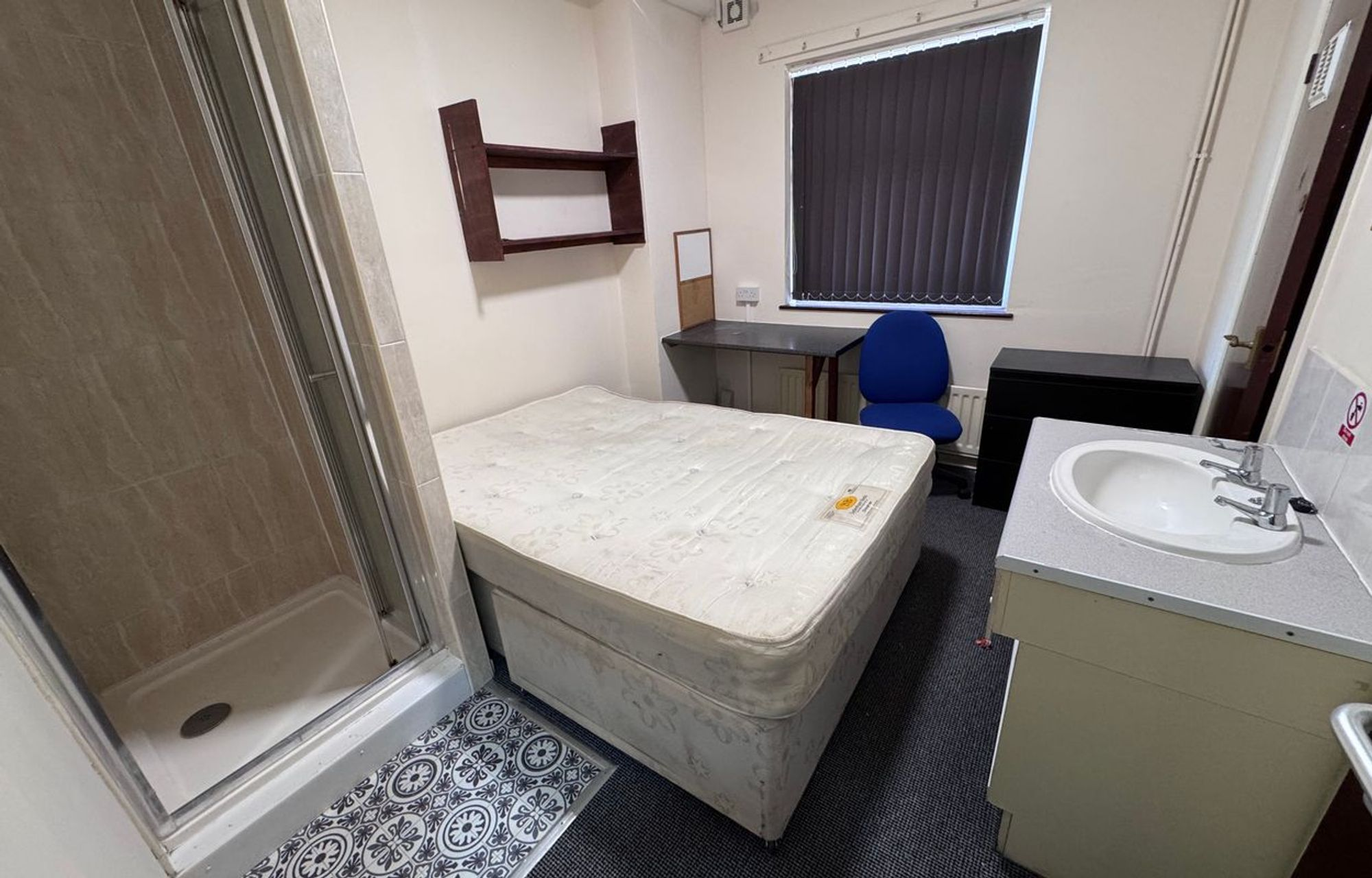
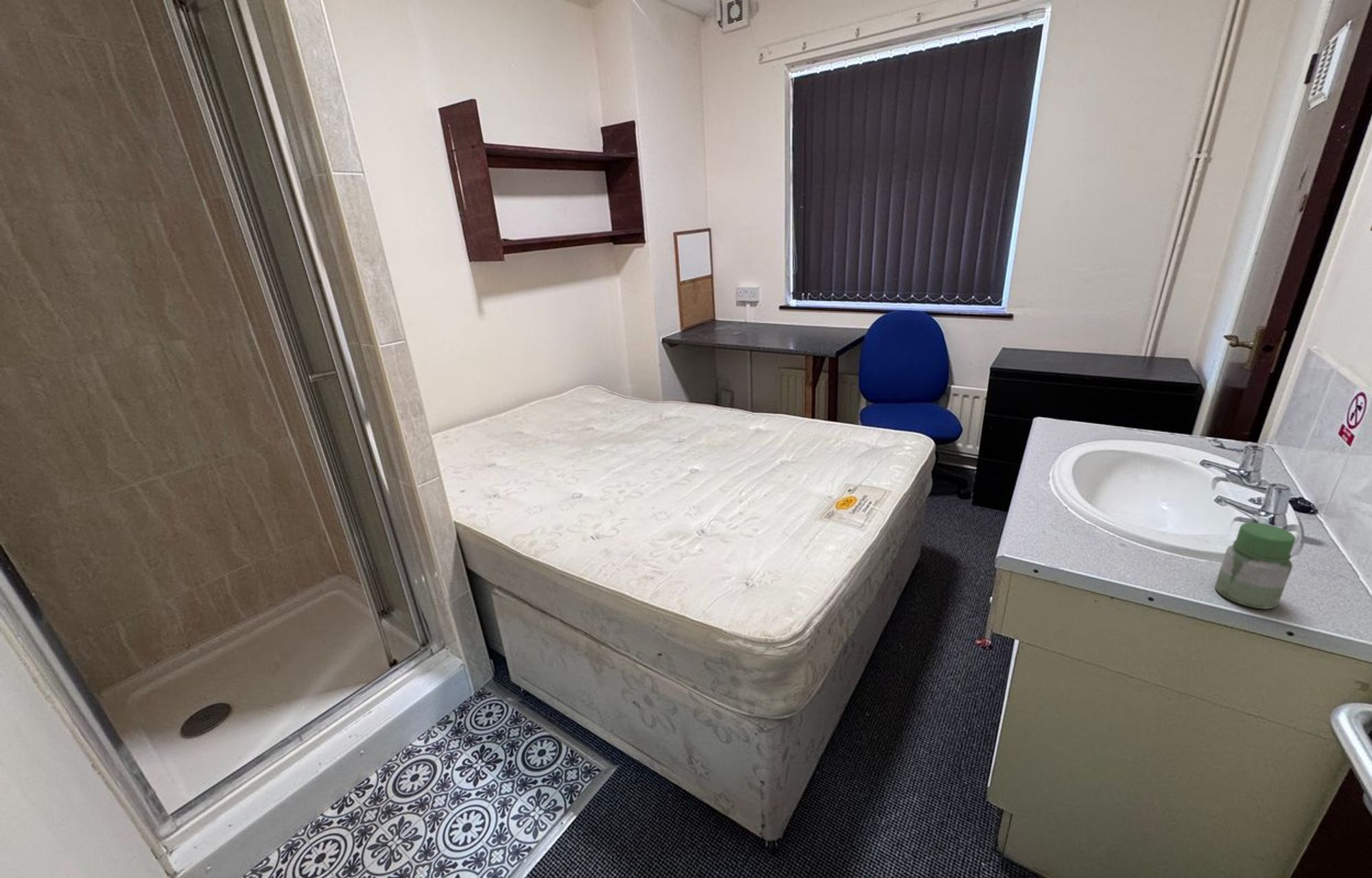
+ jar [1214,521,1297,610]
